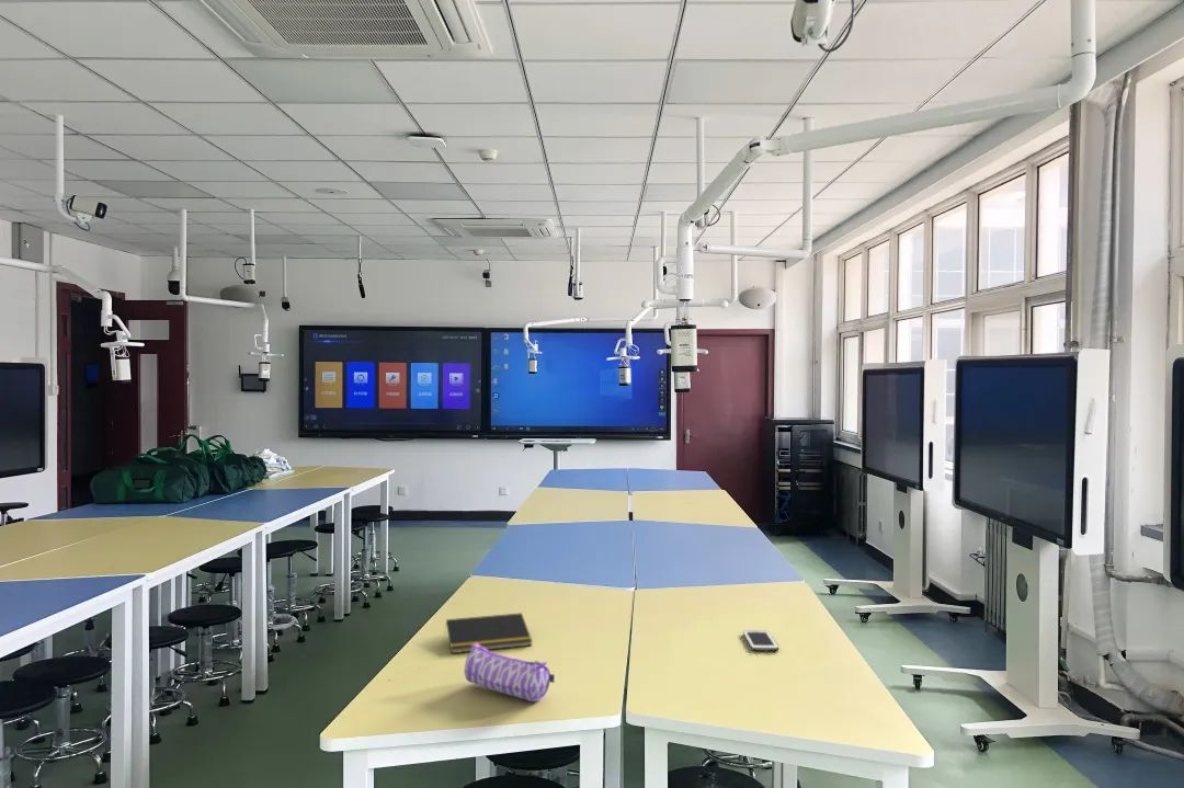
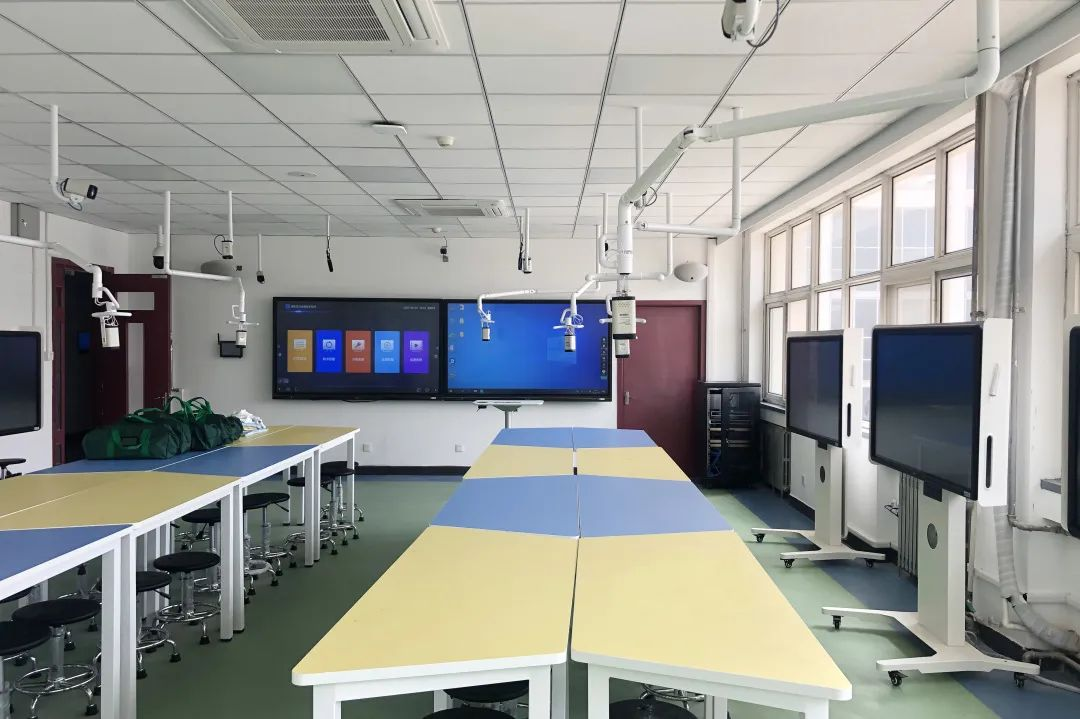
- pencil case [464,643,556,703]
- notepad [443,612,533,654]
- cell phone [742,629,779,652]
